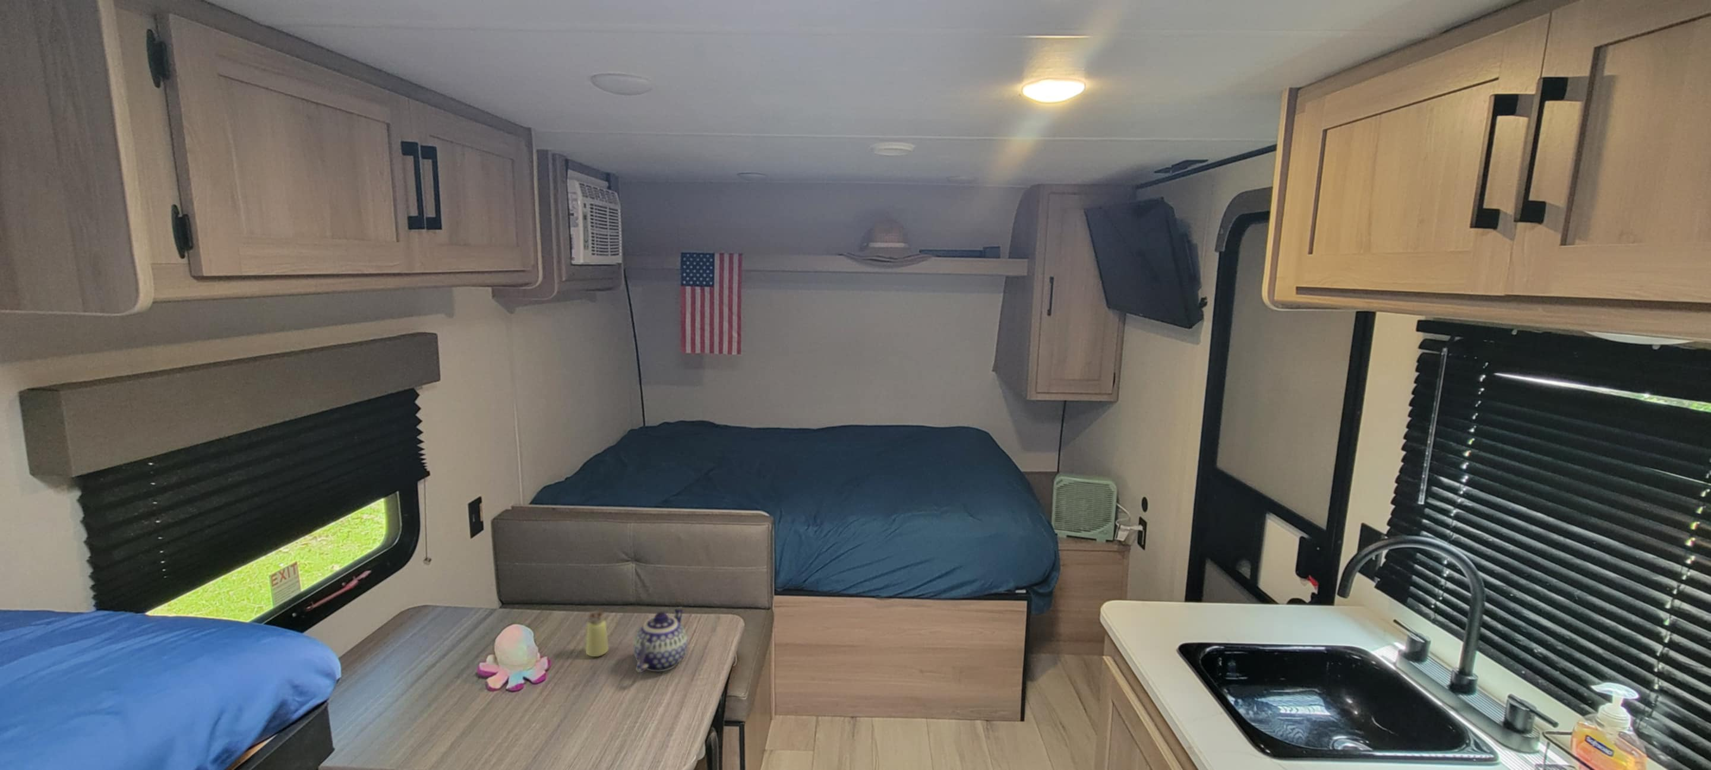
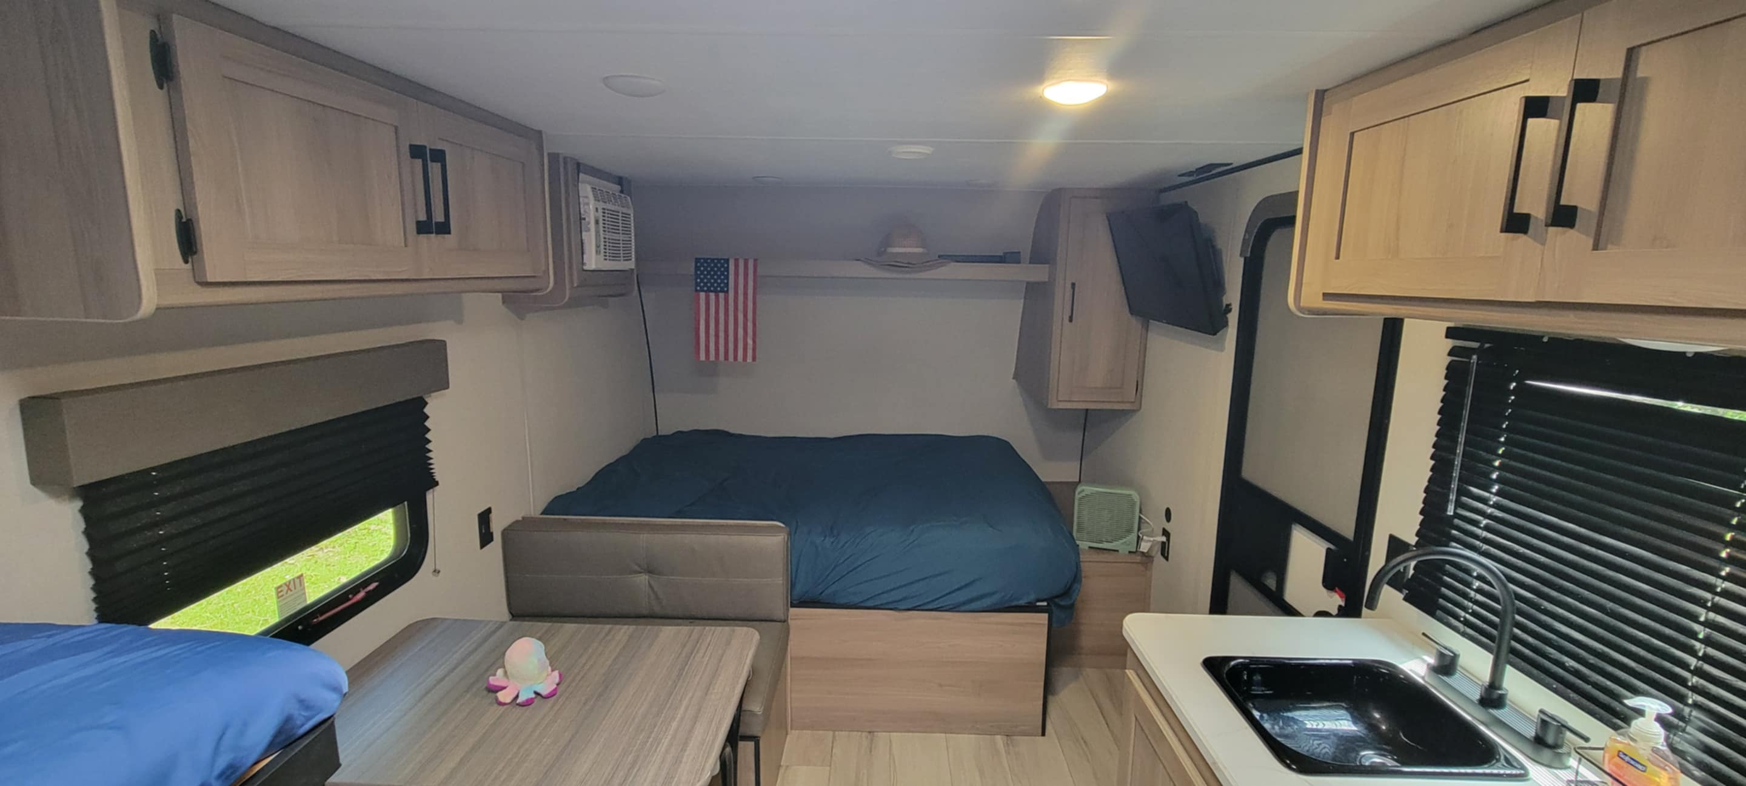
- teapot [633,606,687,673]
- saltshaker [585,610,610,658]
